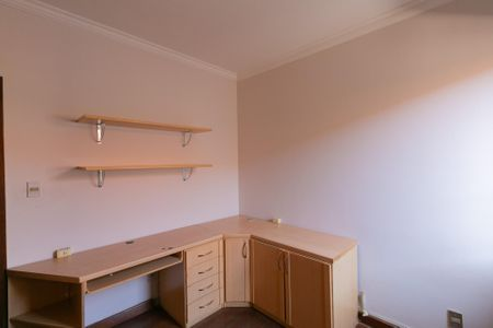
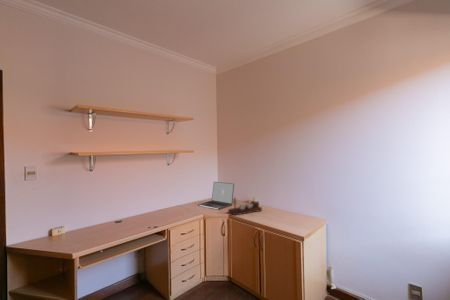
+ laptop [197,181,235,211]
+ desk organizer [227,196,263,216]
